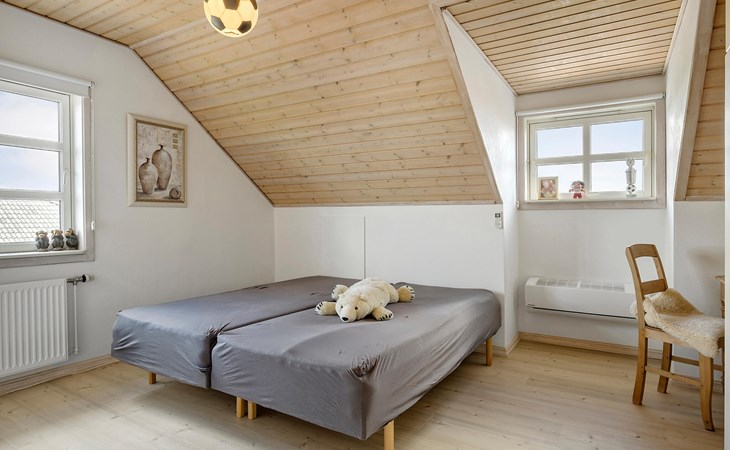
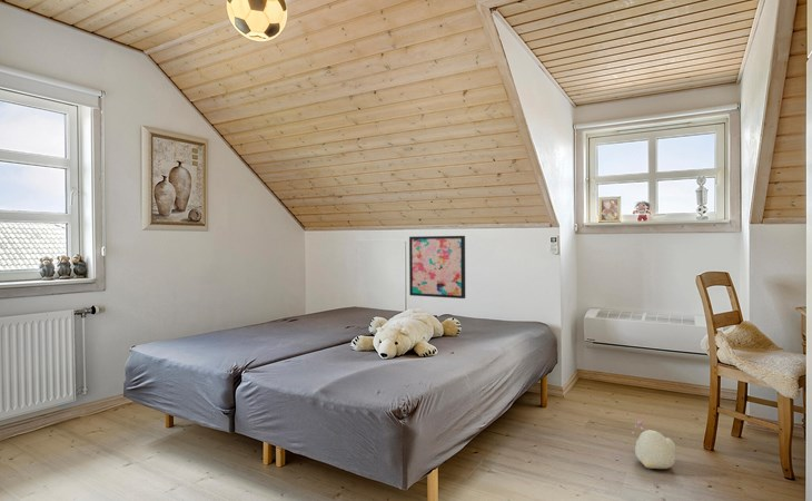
+ plush toy [631,420,676,470]
+ wall art [408,235,466,299]
